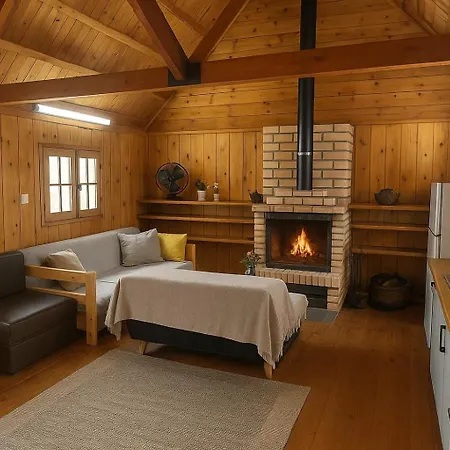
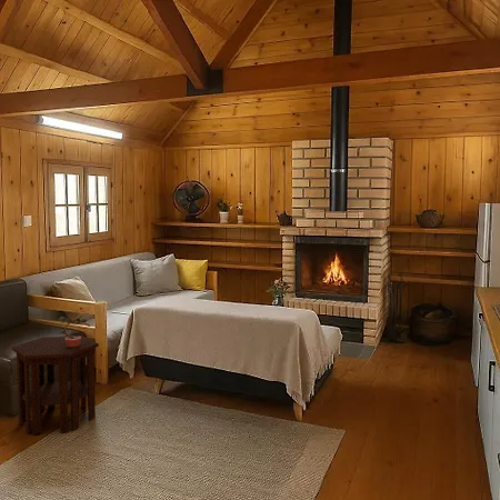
+ potted plant [56,310,91,349]
+ side table [11,334,100,436]
